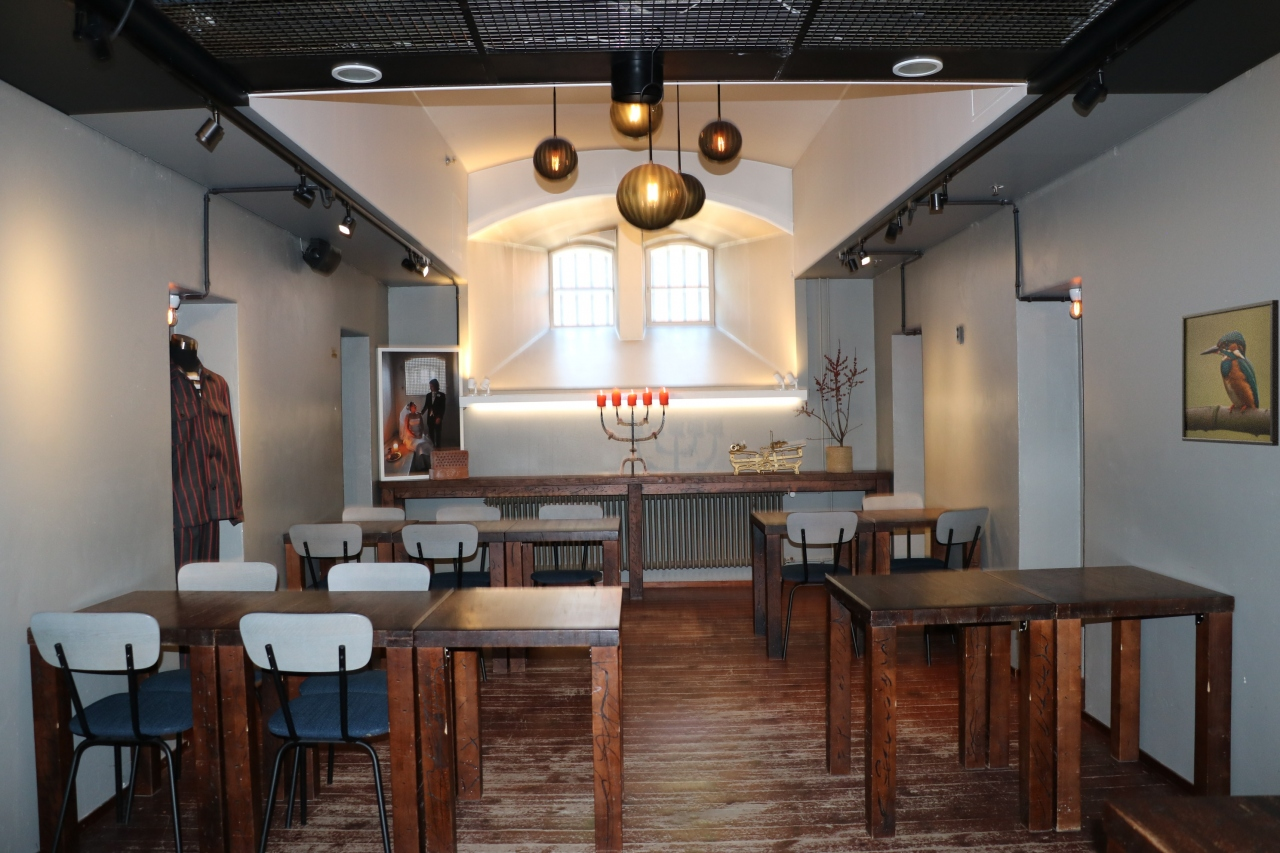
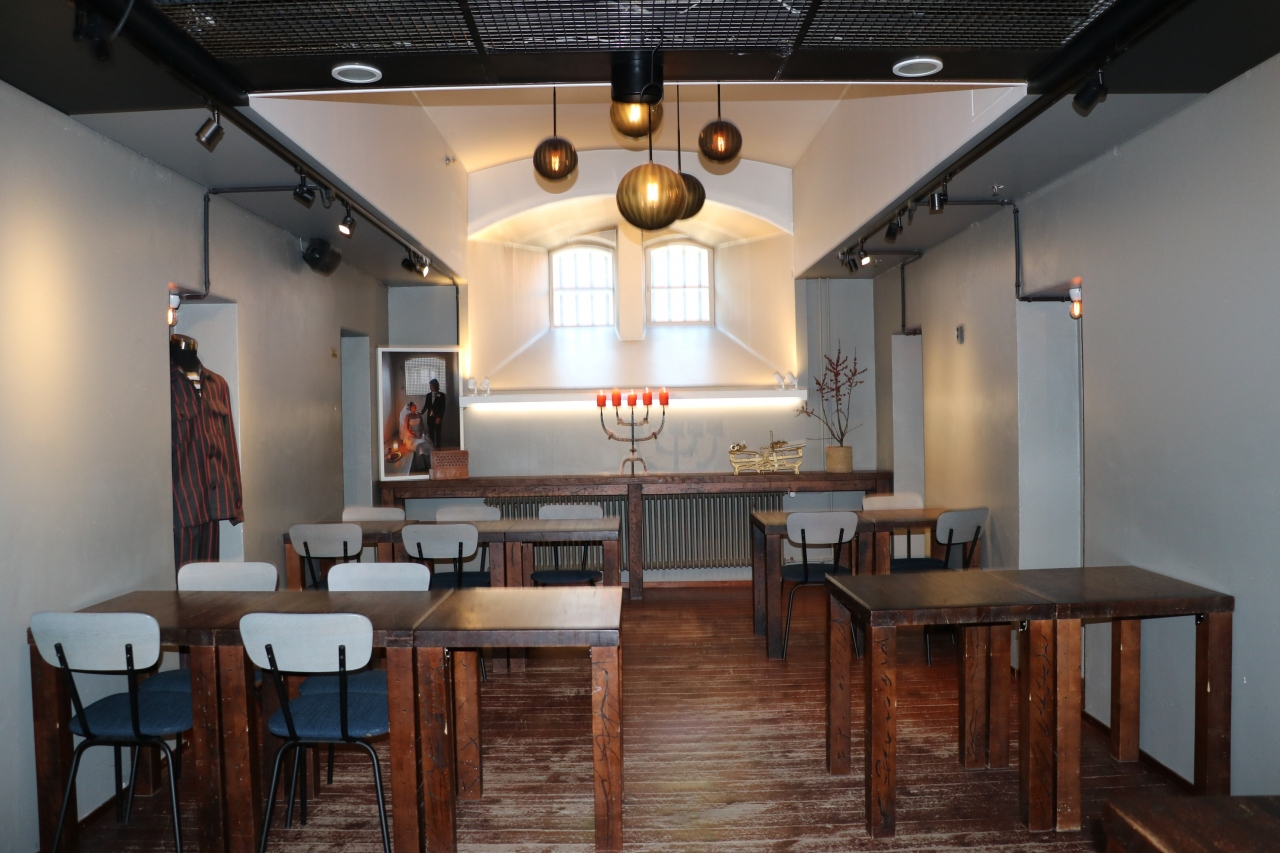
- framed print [1181,299,1280,447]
